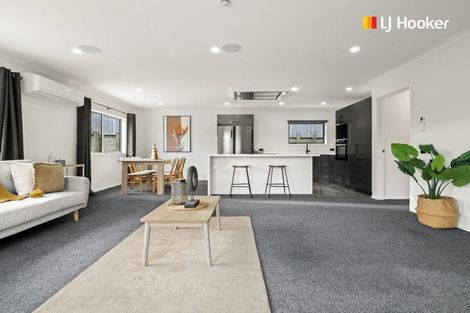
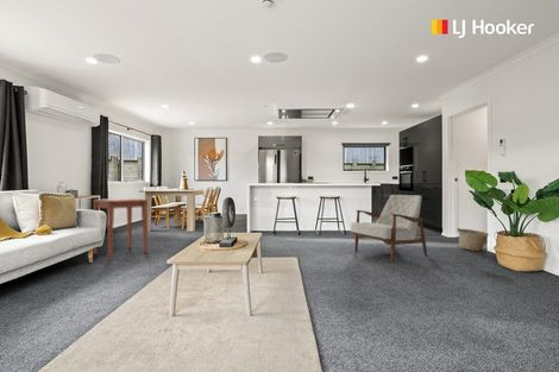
+ basket [456,227,490,252]
+ armchair [350,194,428,263]
+ side table [93,197,149,261]
